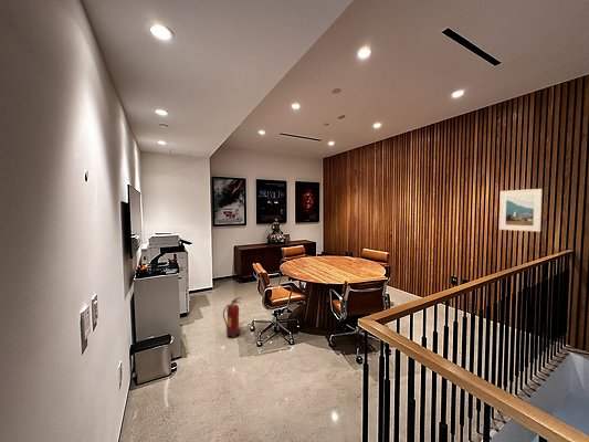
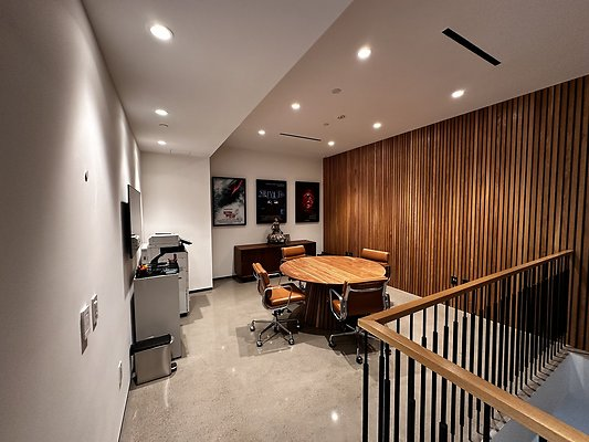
- fire extinguisher [222,296,243,339]
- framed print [498,188,544,233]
